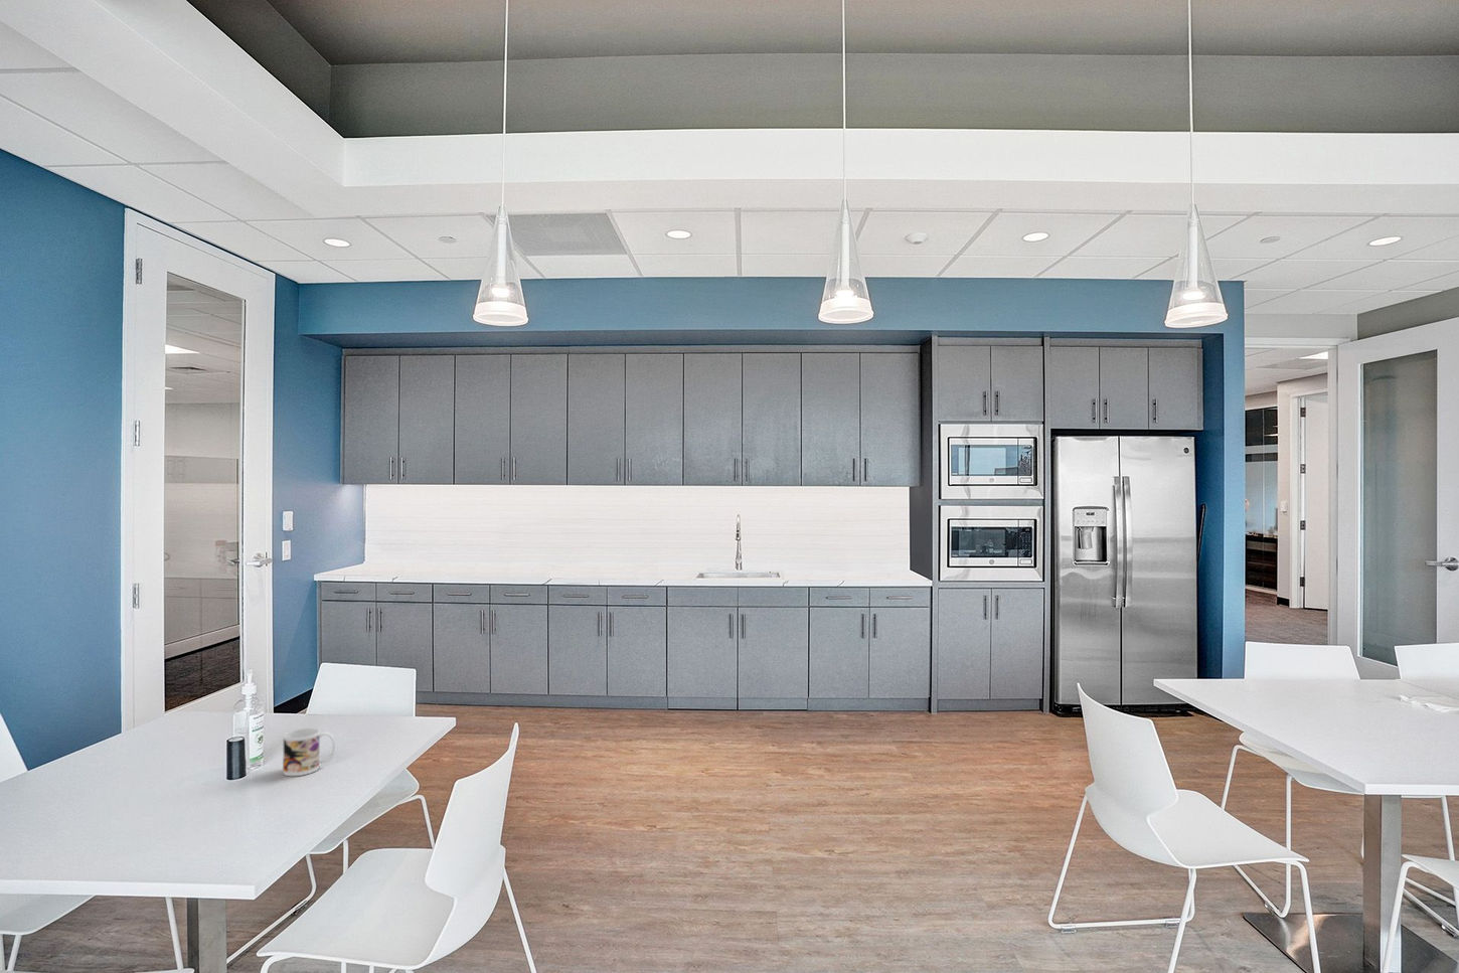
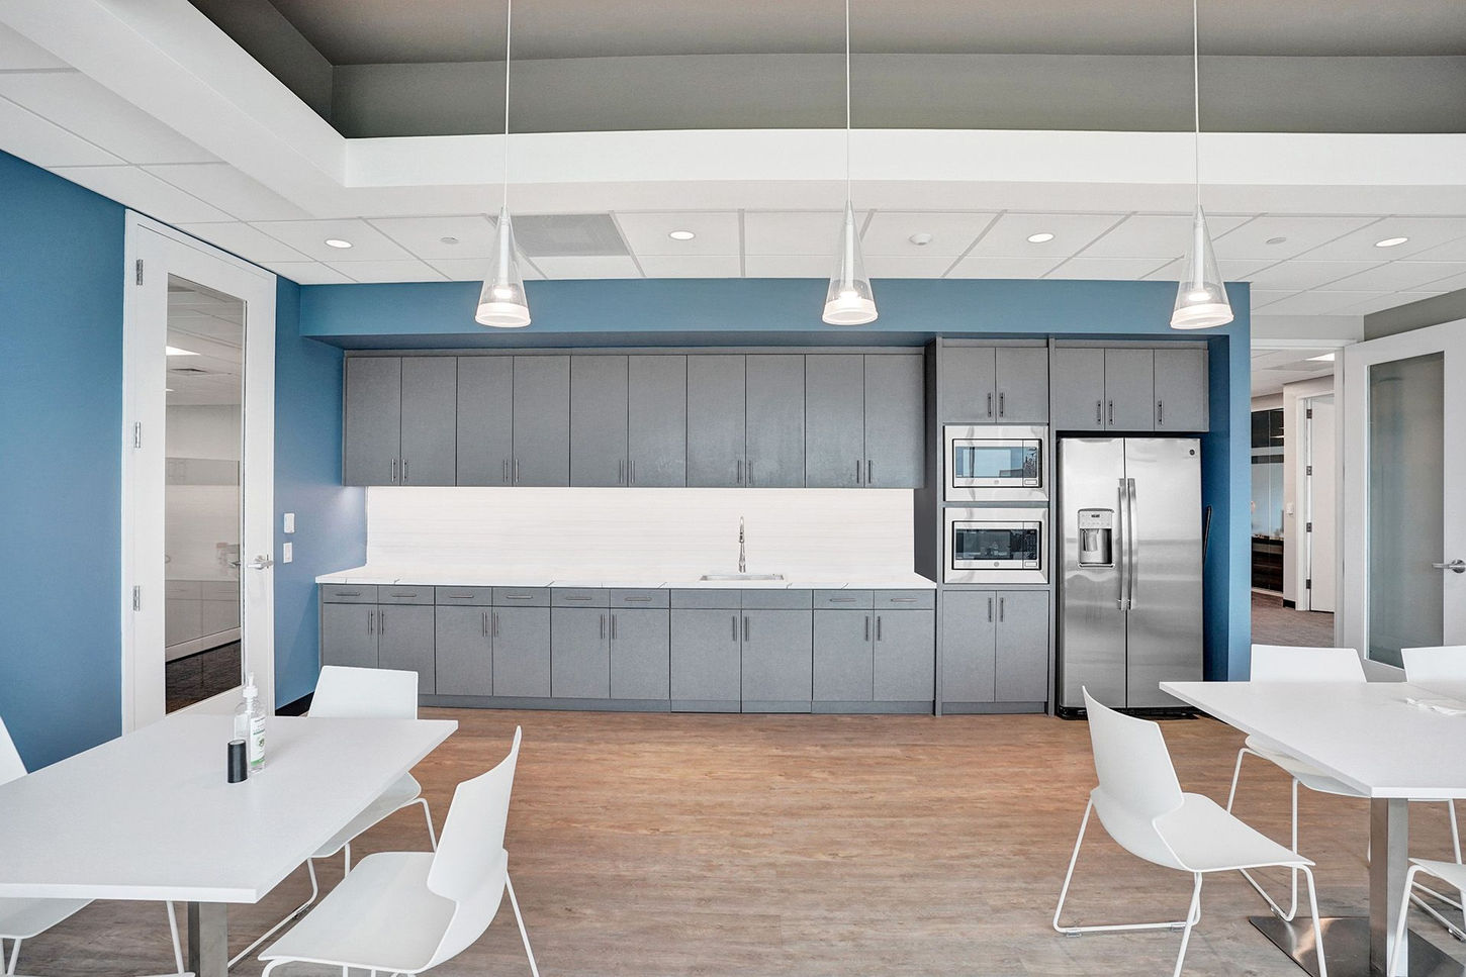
- mug [282,728,337,778]
